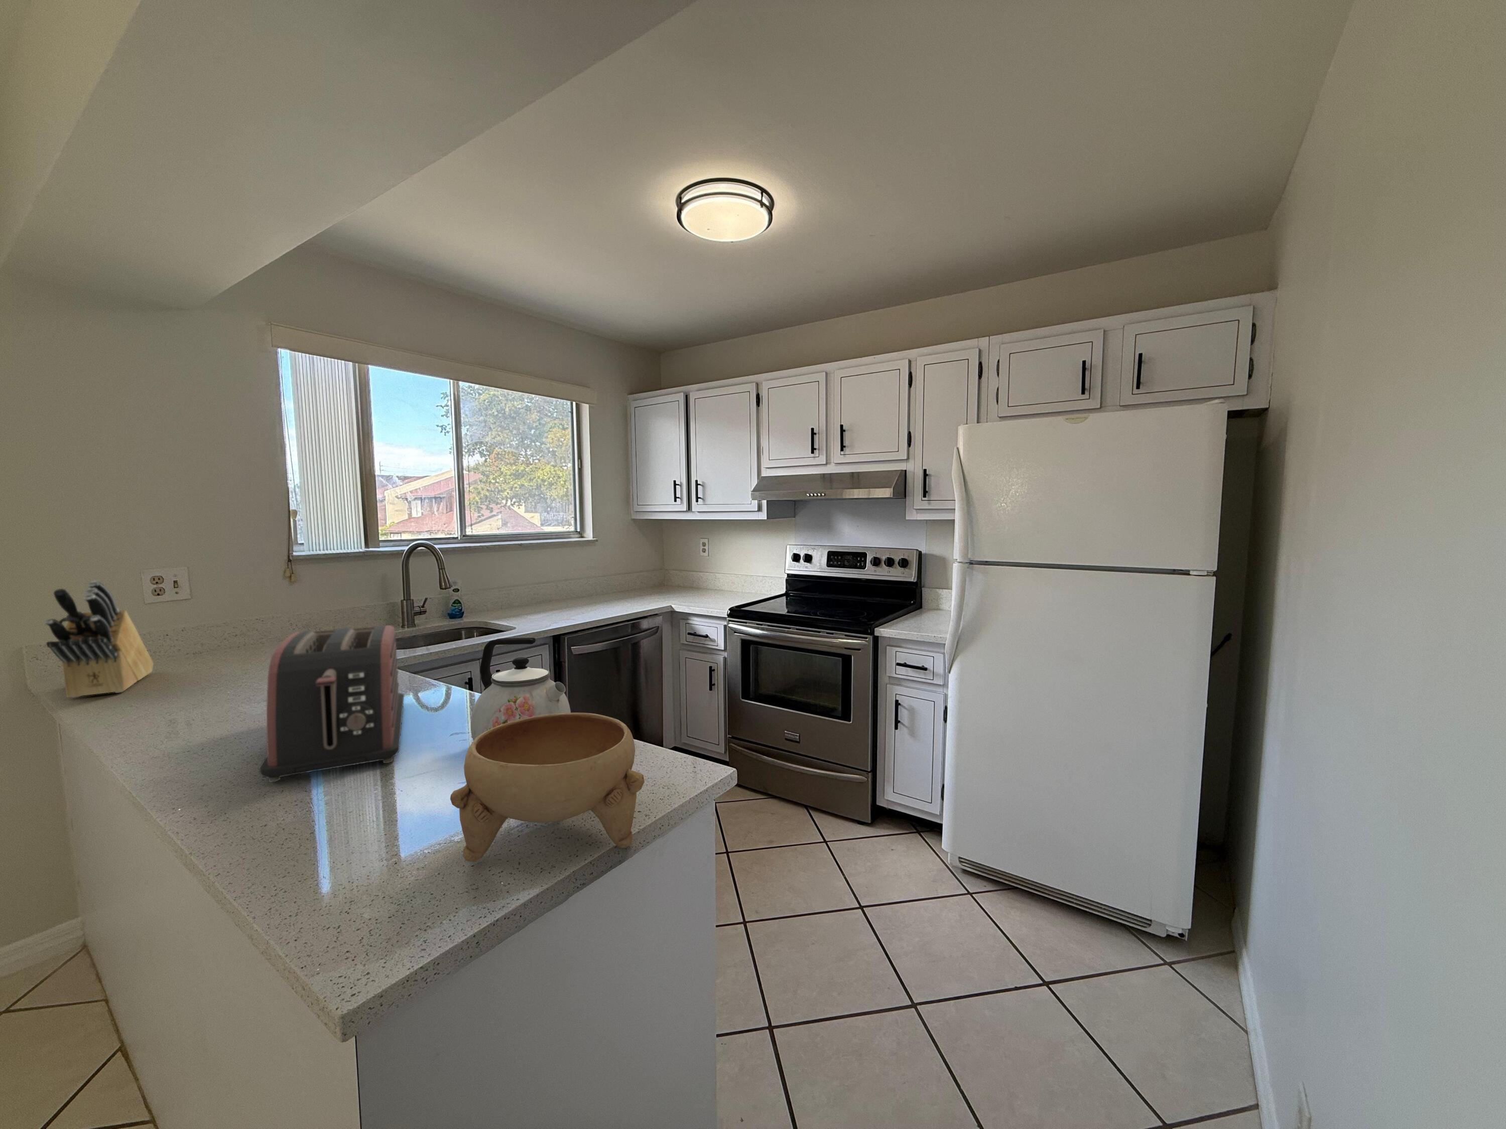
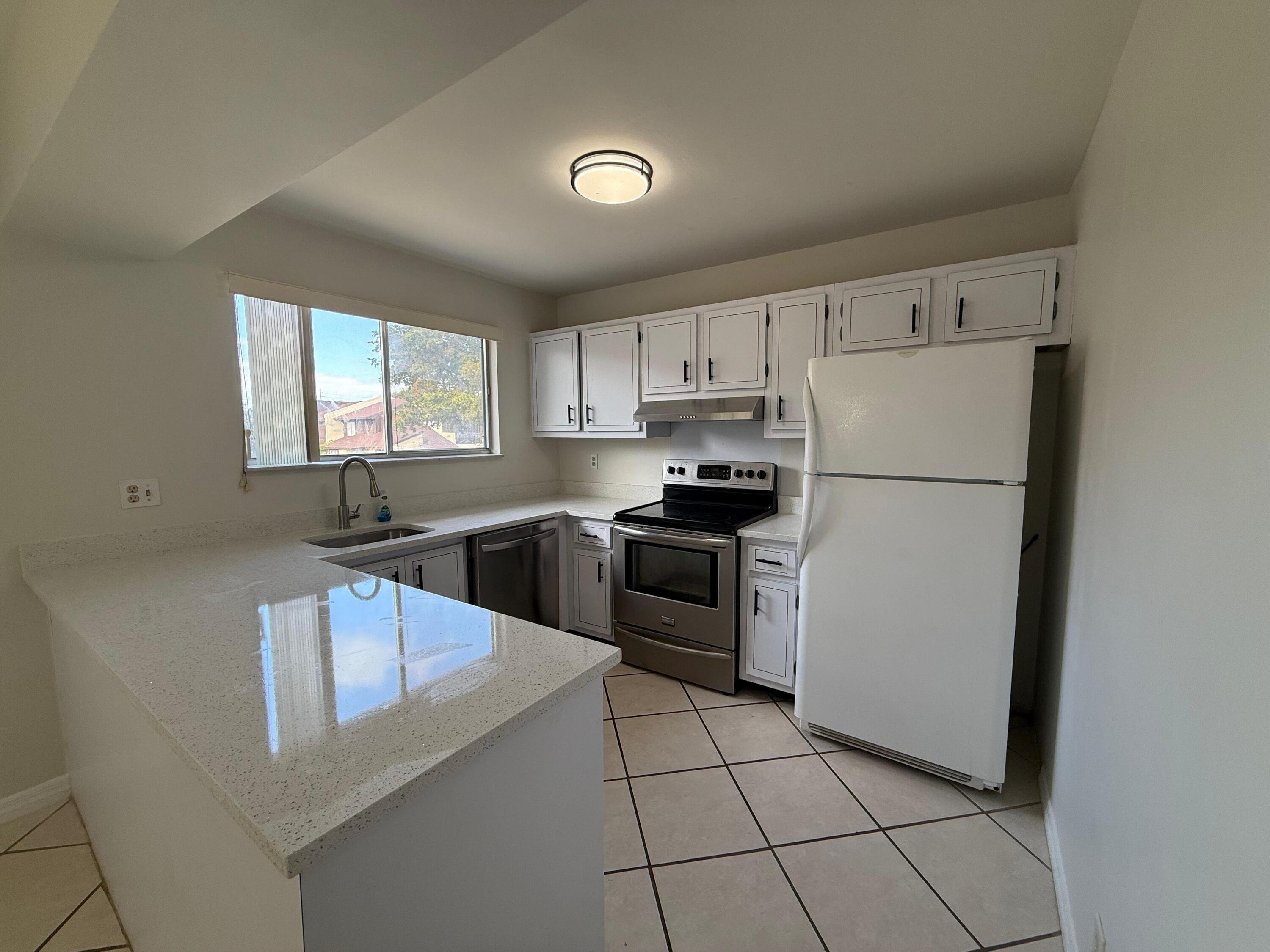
- toaster [259,625,404,783]
- knife block [44,580,154,699]
- bowl [449,712,645,862]
- kettle [471,637,572,741]
